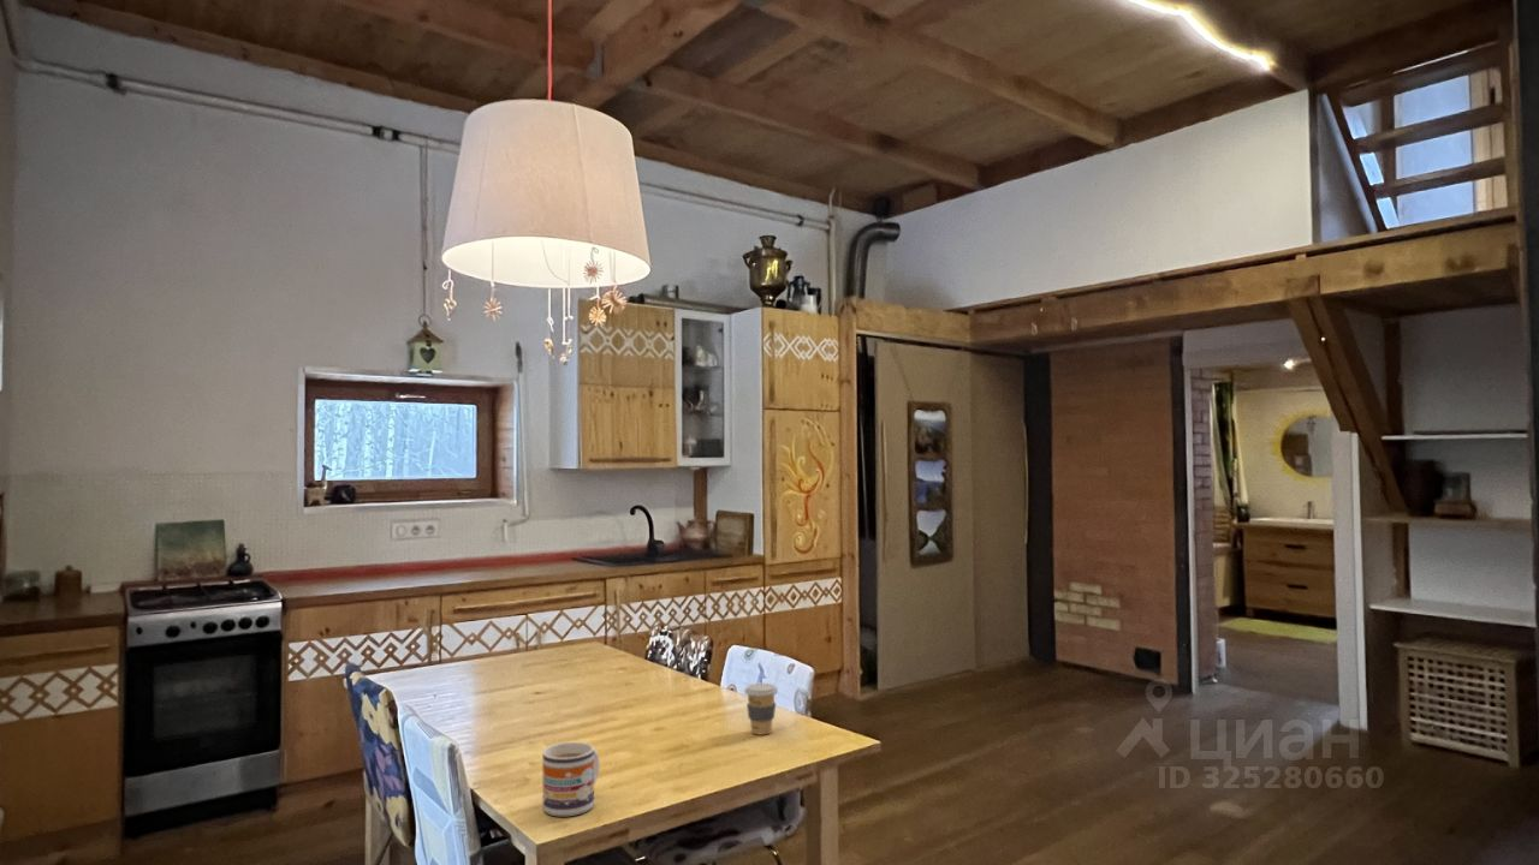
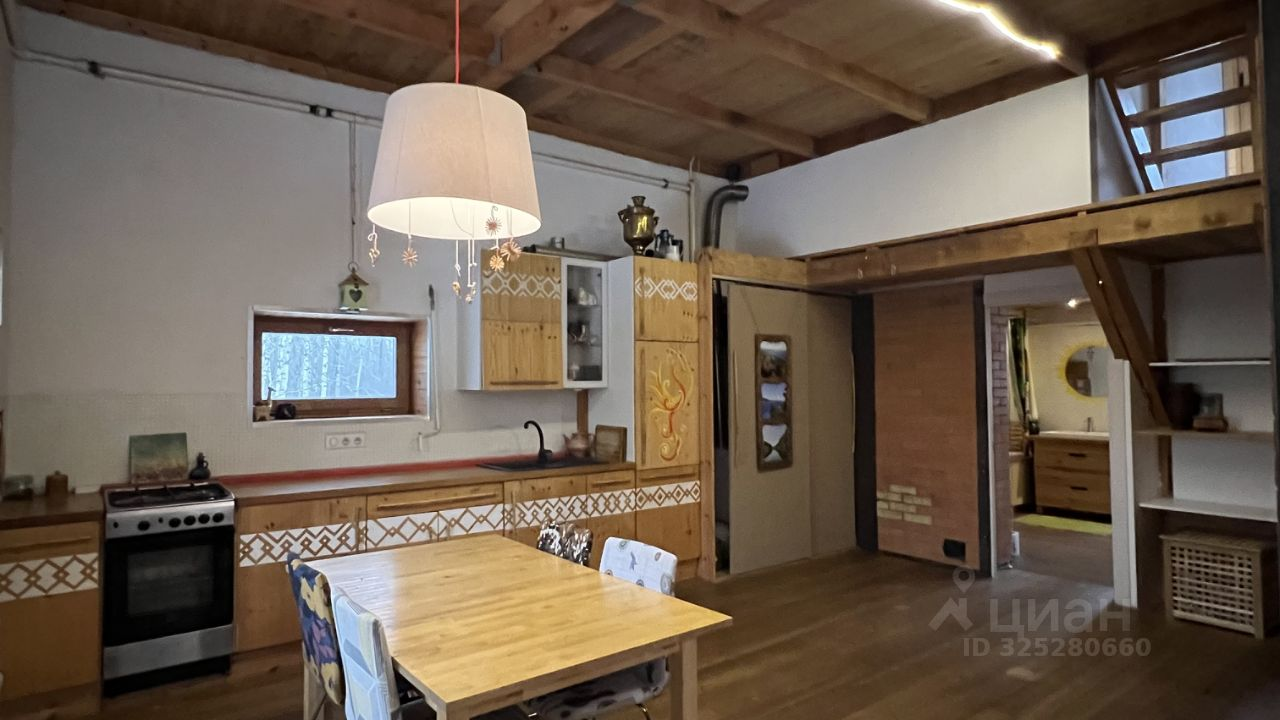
- mug [541,741,601,817]
- coffee cup [743,682,779,736]
